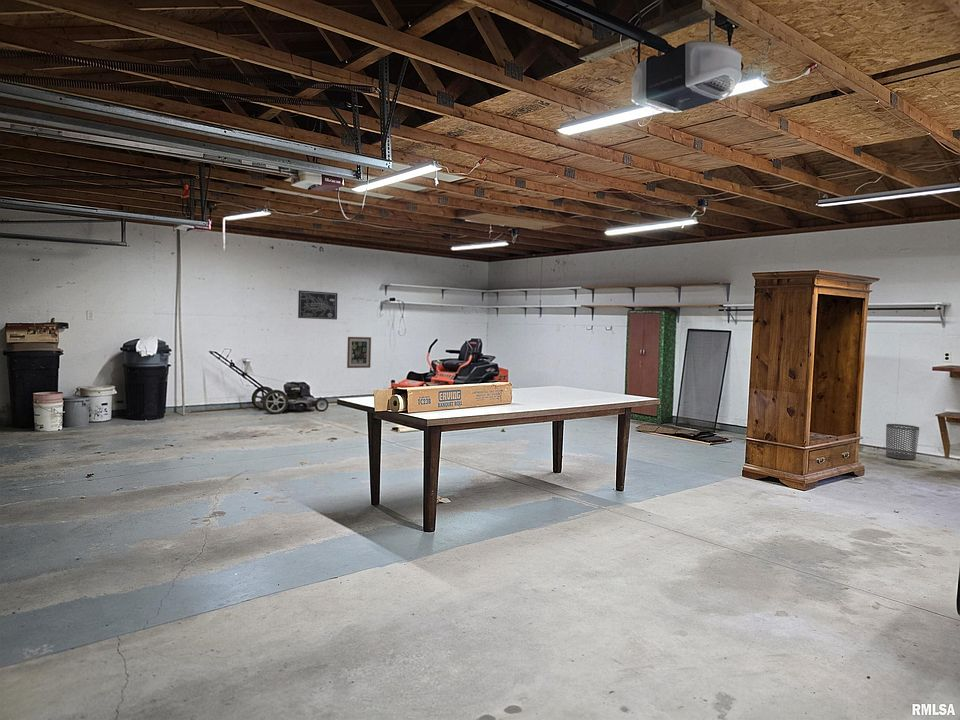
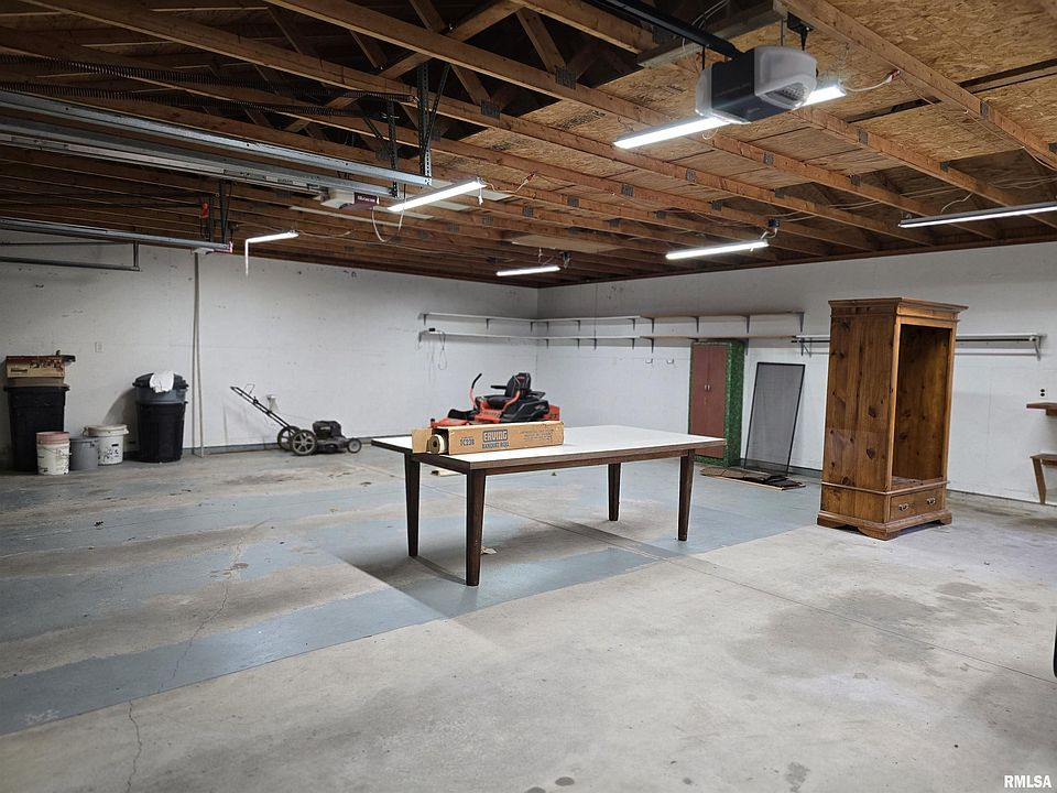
- wall art [346,336,372,369]
- waste bin [885,423,920,461]
- wall art [297,289,338,321]
